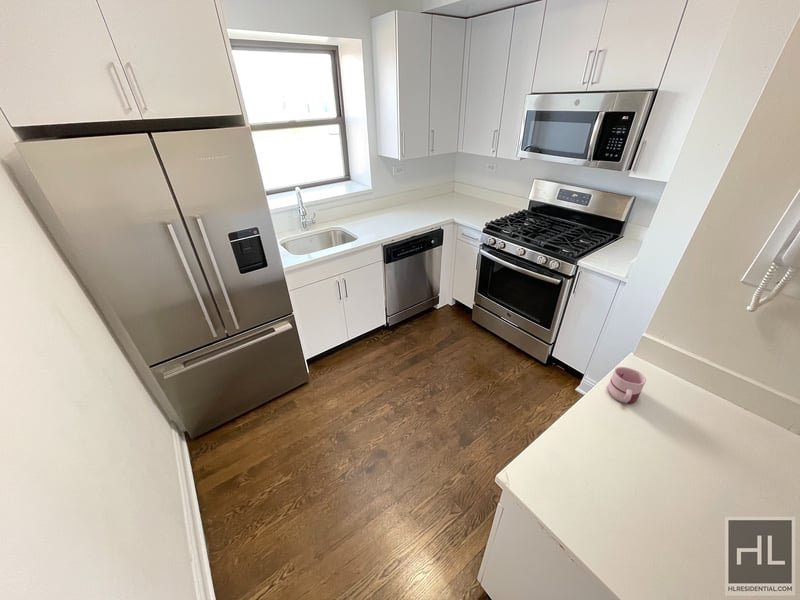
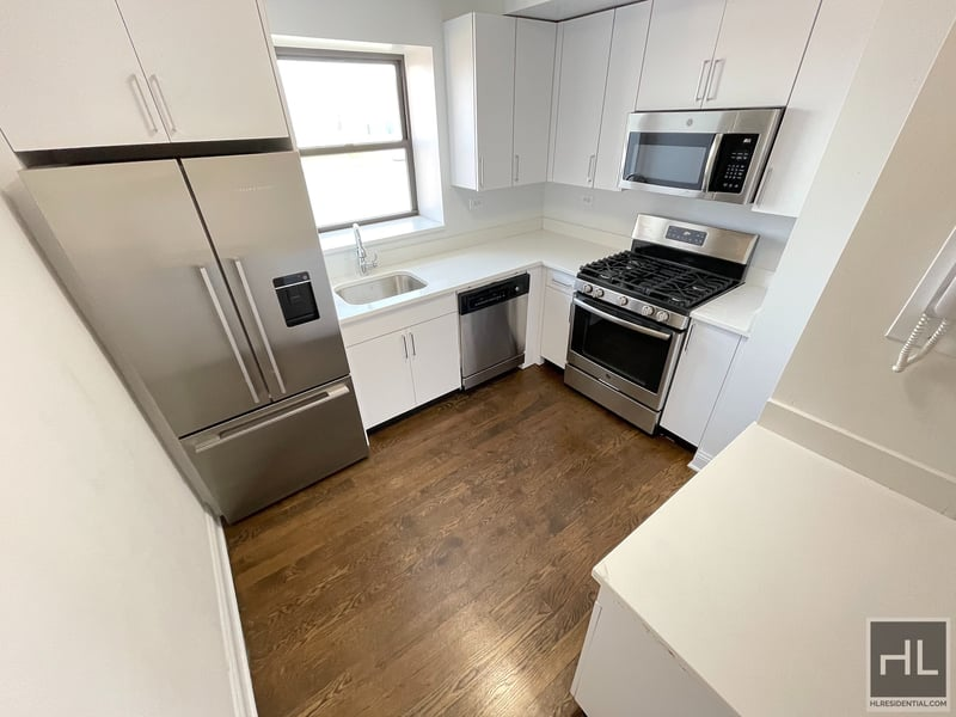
- mug [607,366,647,404]
